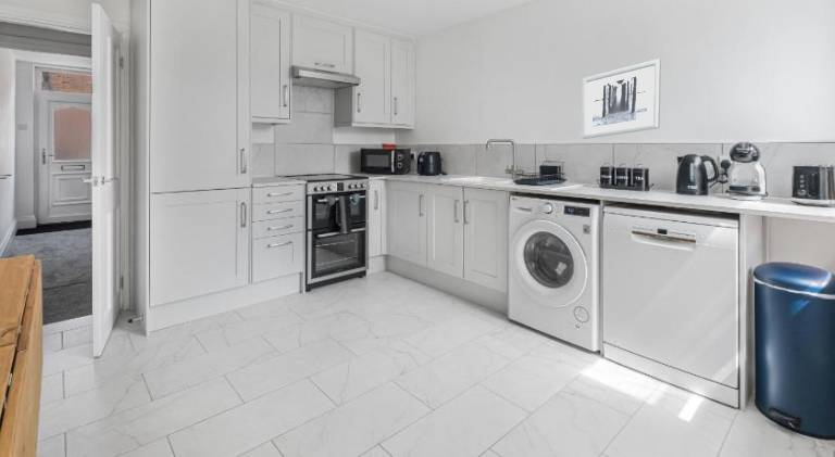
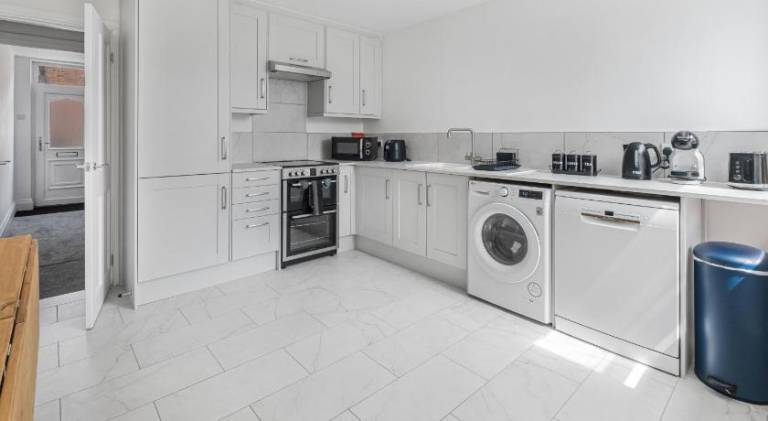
- wall art [581,58,662,140]
